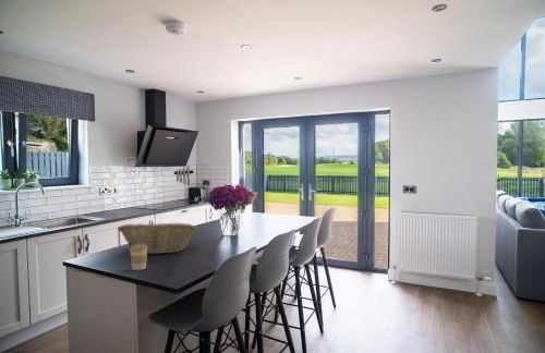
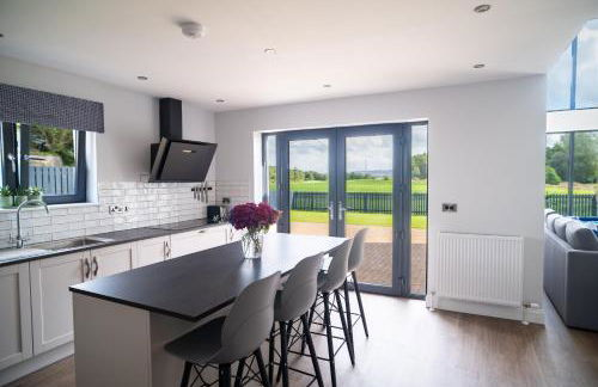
- coffee cup [129,243,148,271]
- fruit basket [117,220,197,255]
